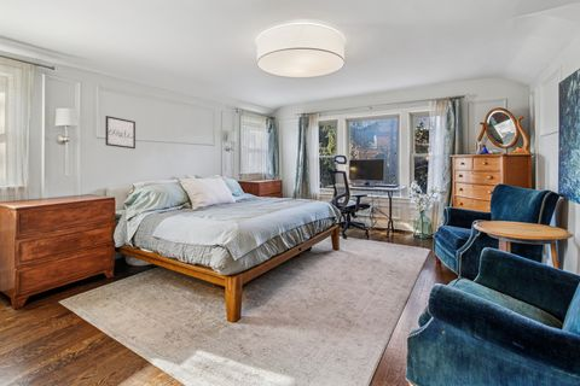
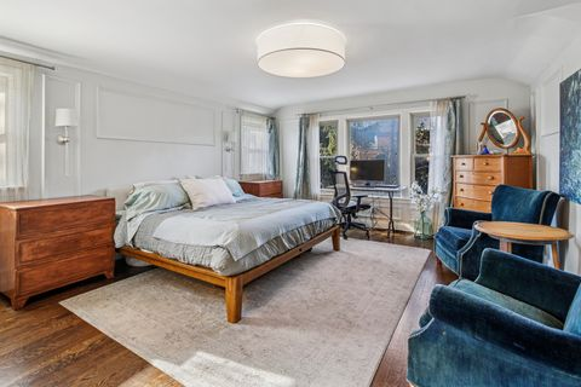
- wall art [104,115,137,150]
